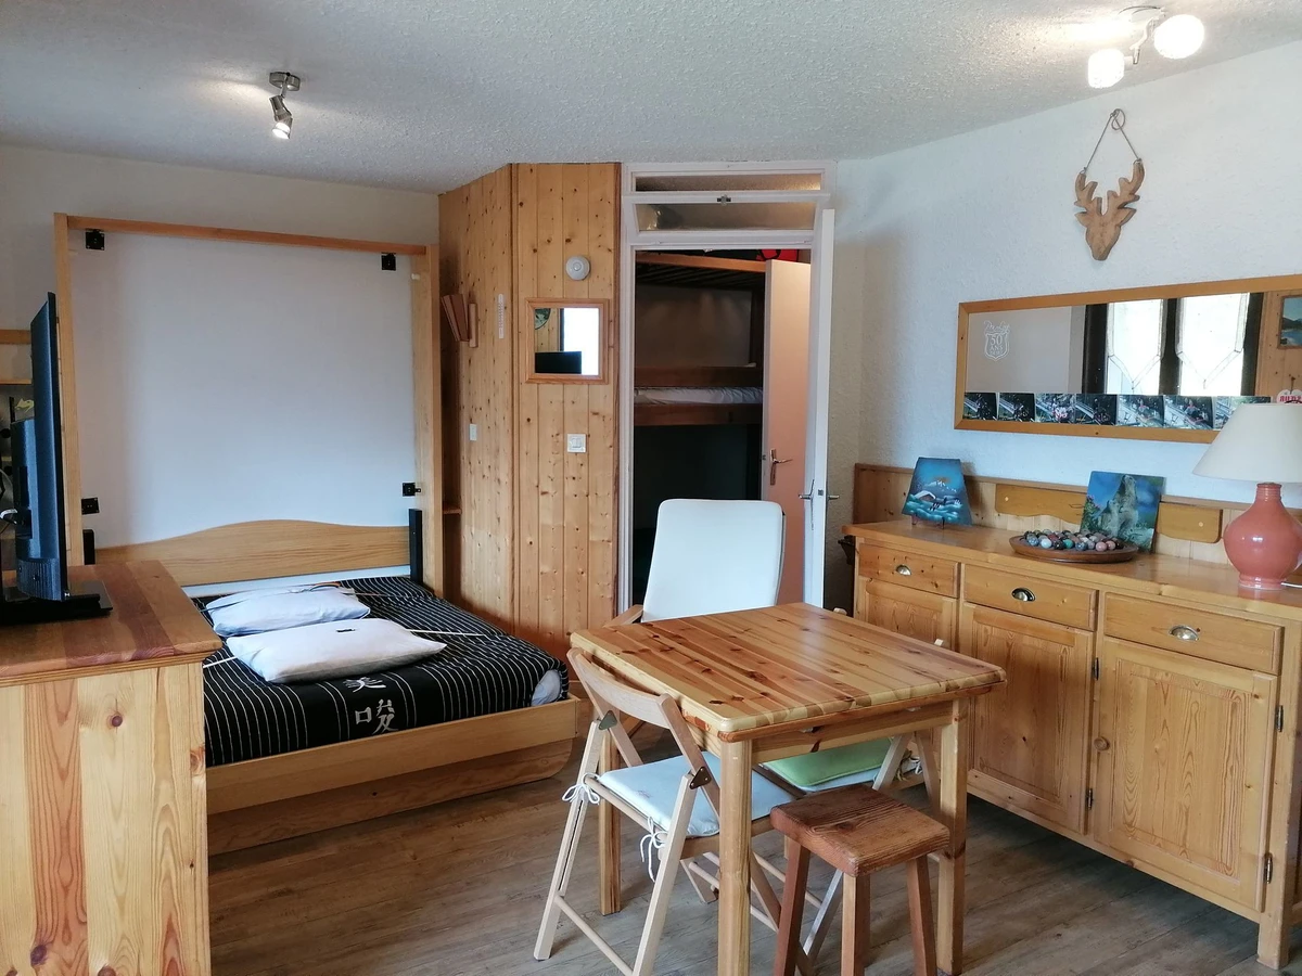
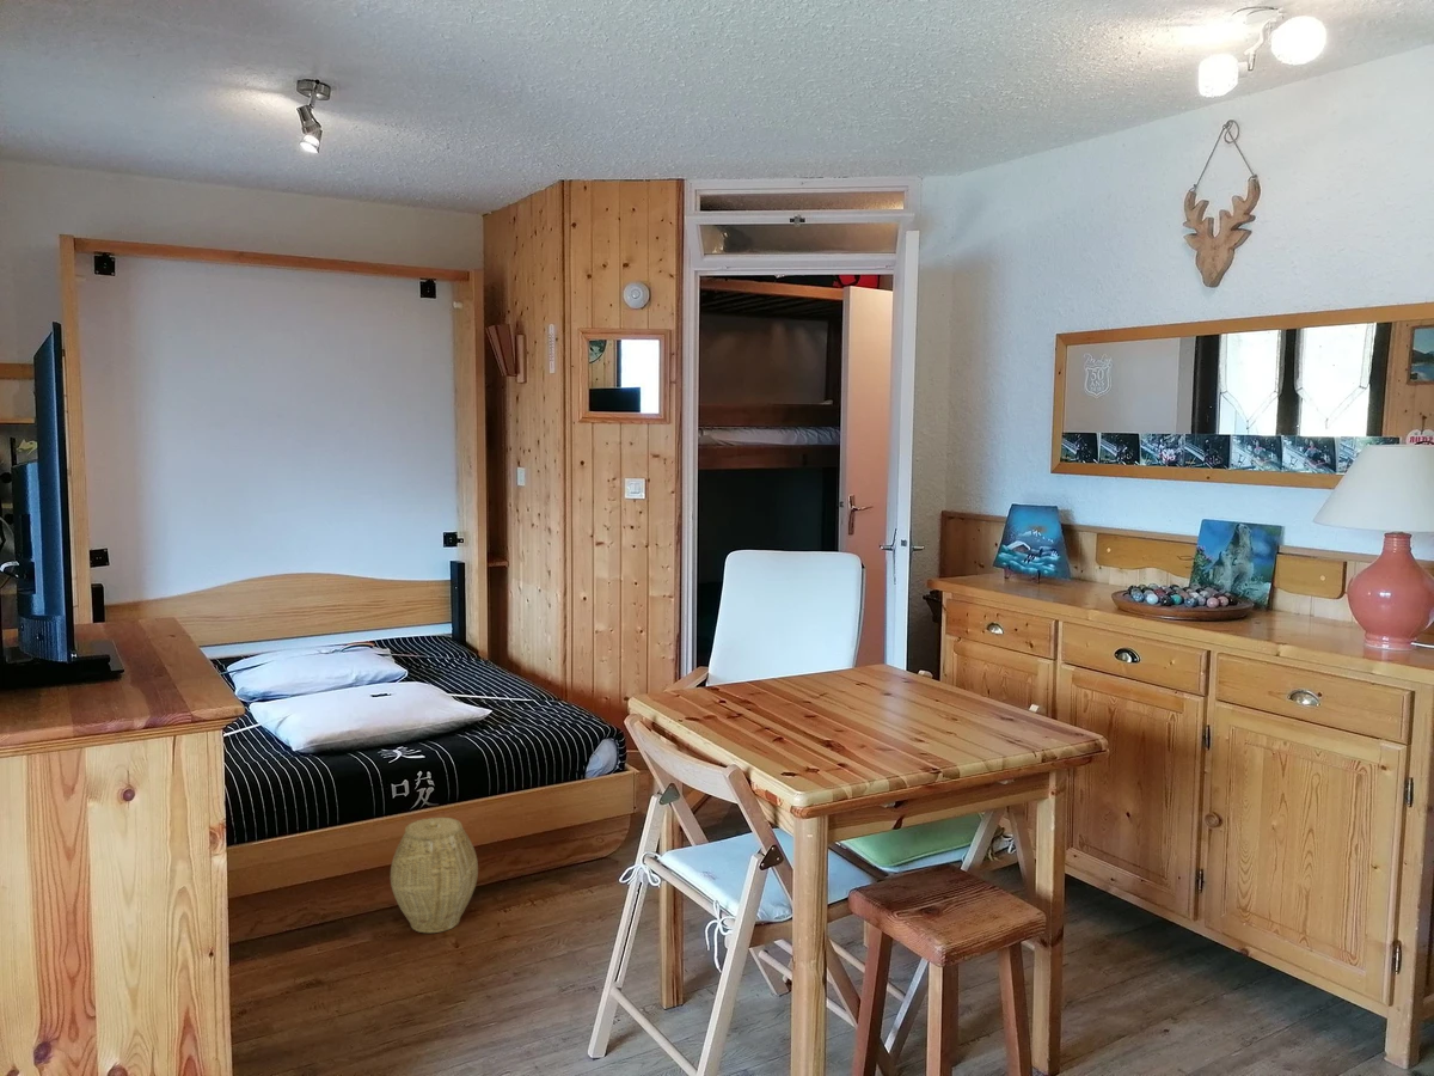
+ woven basket [390,817,479,934]
